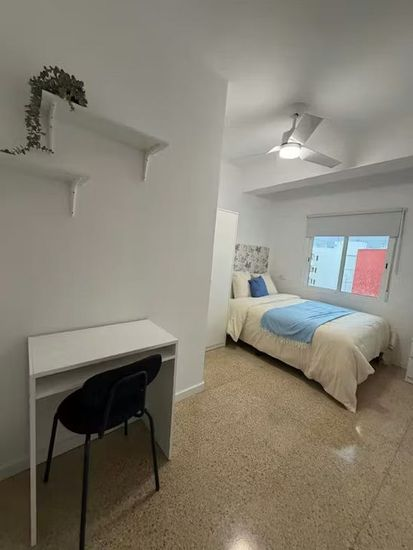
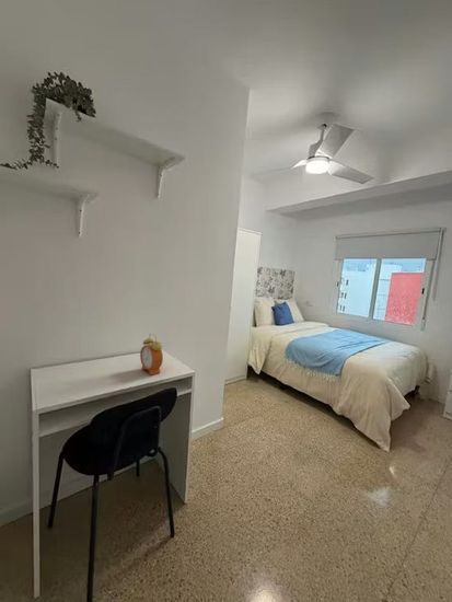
+ alarm clock [139,333,164,377]
